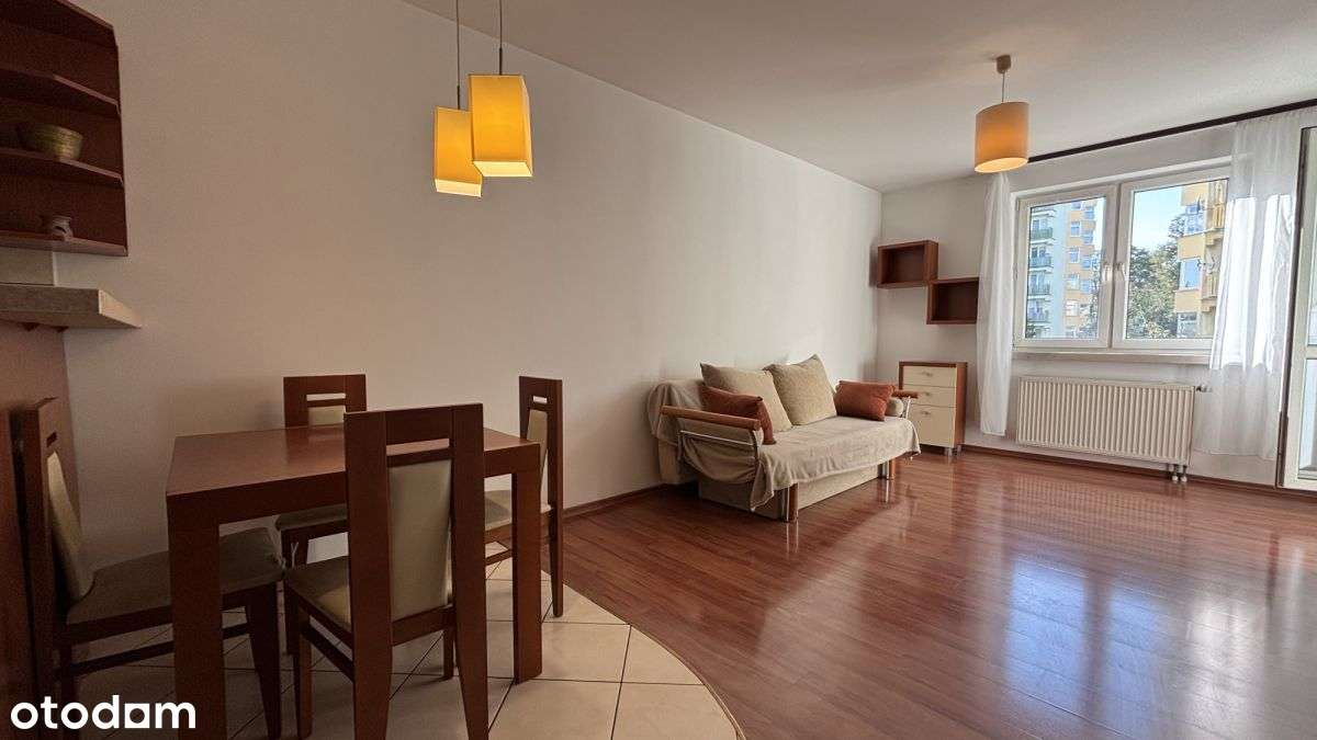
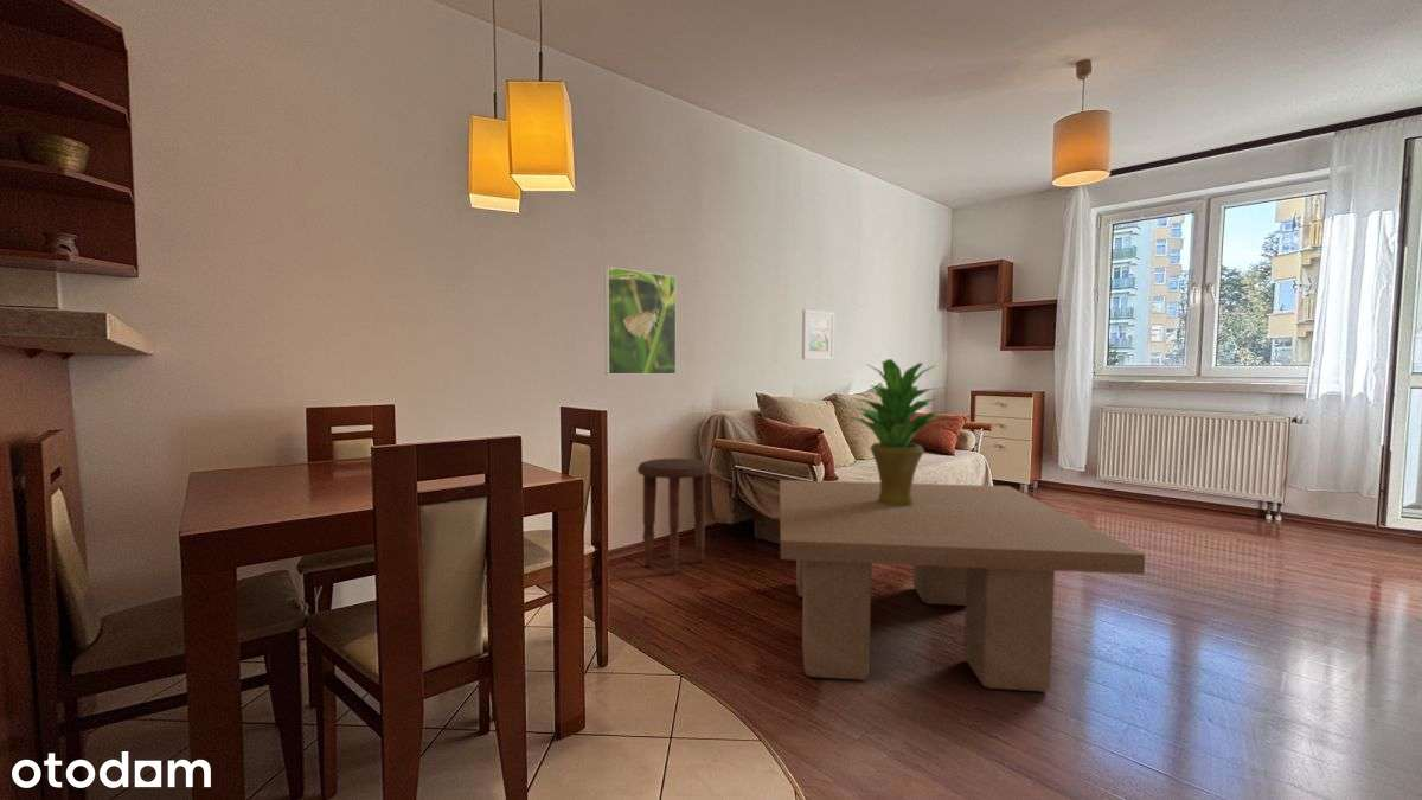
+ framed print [801,308,835,361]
+ side table [636,457,712,575]
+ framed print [603,265,678,376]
+ potted plant [840,358,954,506]
+ coffee table [779,479,1146,693]
